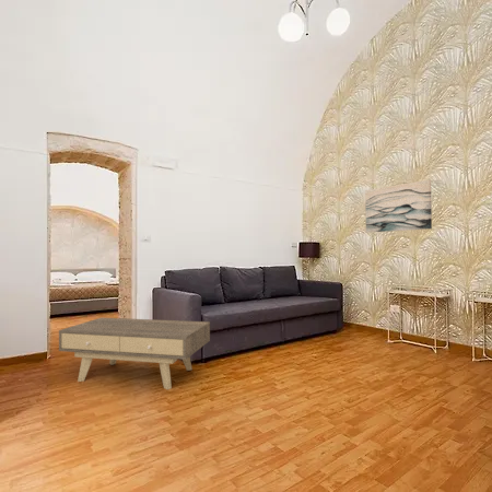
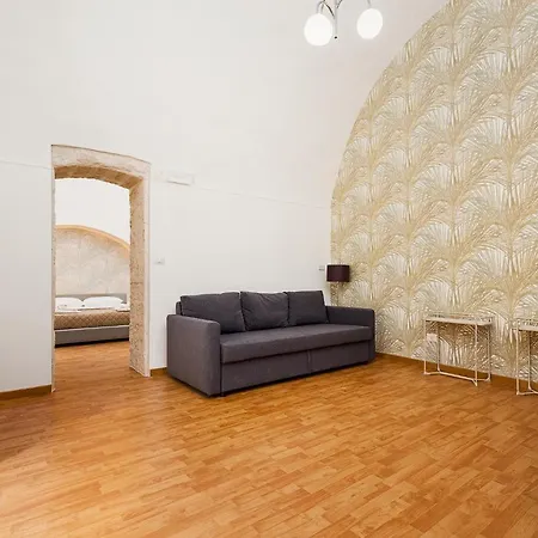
- wall art [364,178,433,233]
- coffee table [58,317,211,390]
